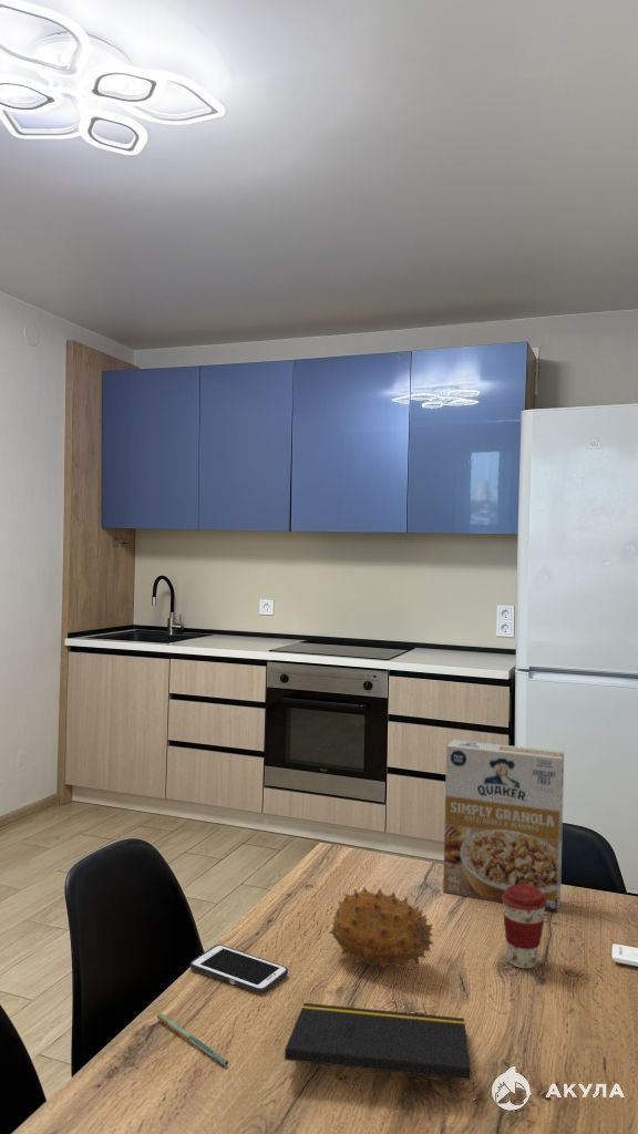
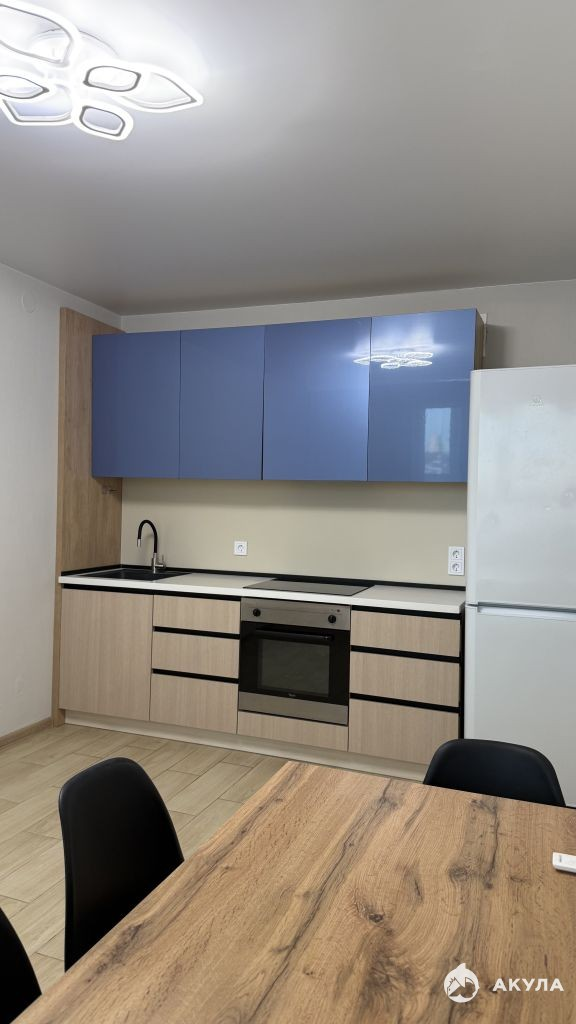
- coffee cup [502,885,547,970]
- cell phone [189,944,289,994]
- pen [156,1012,229,1068]
- notepad [284,1002,476,1104]
- fruit [328,887,434,970]
- cereal box [442,739,565,914]
